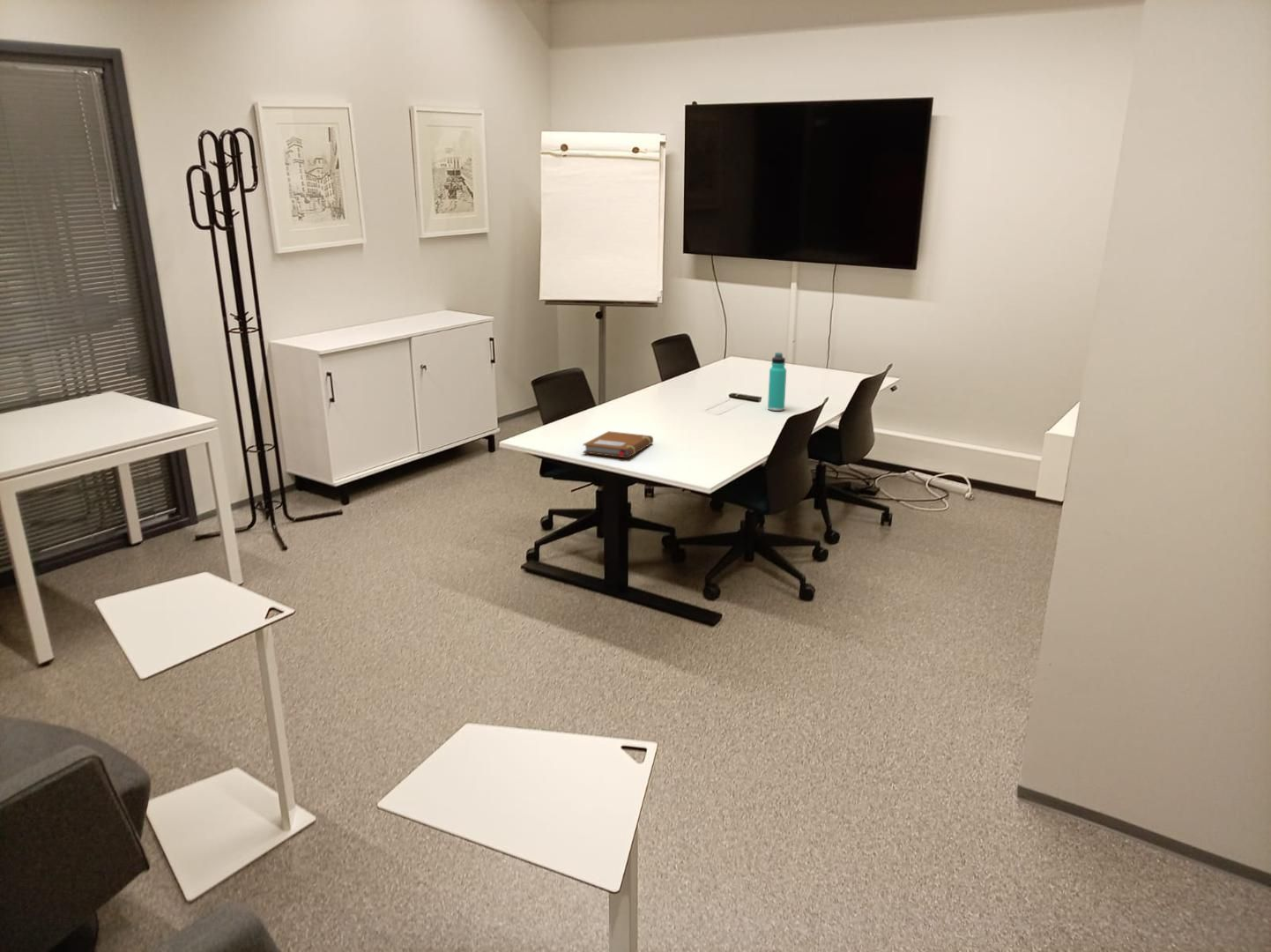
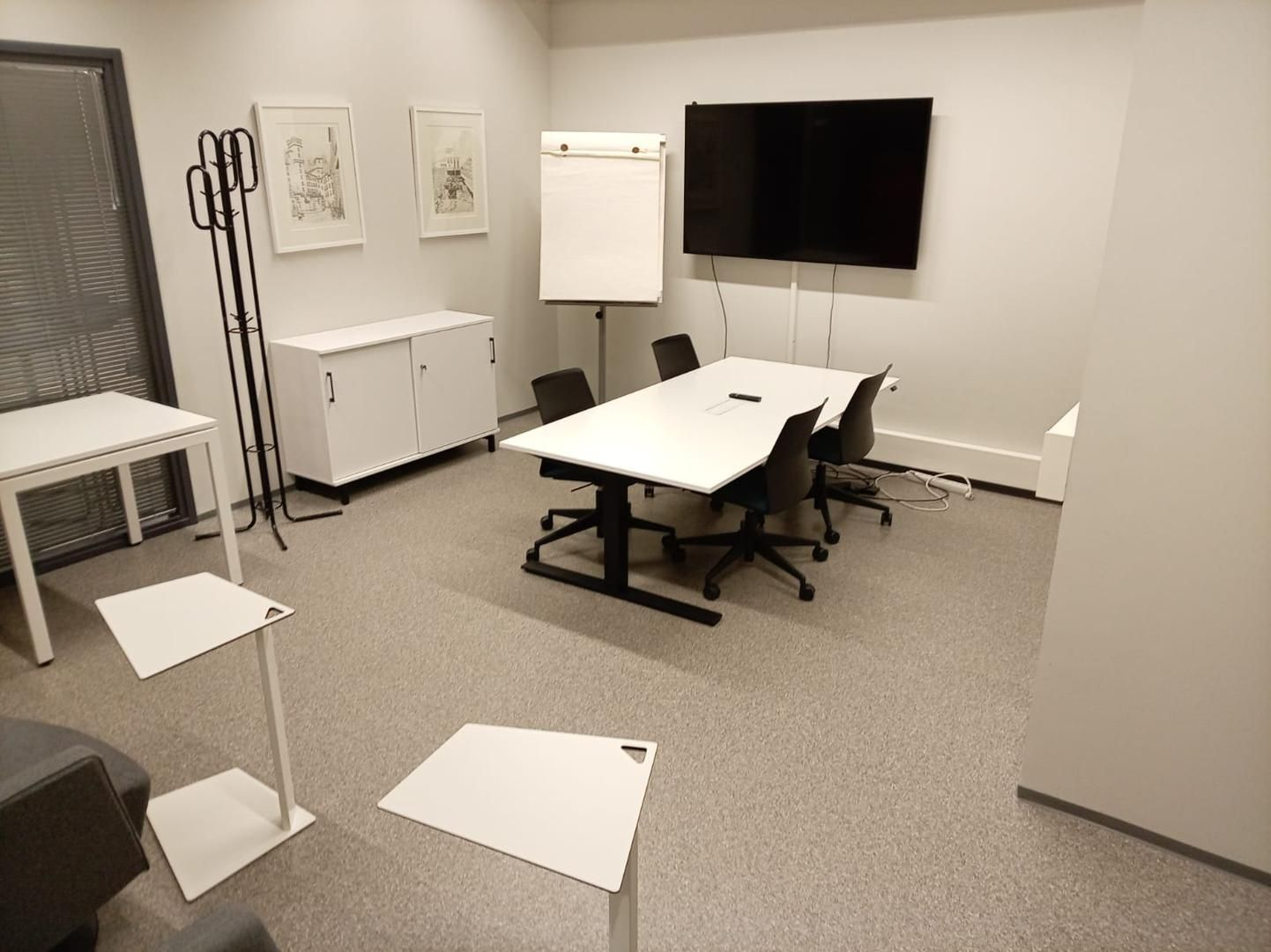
- notebook [582,430,654,458]
- thermos bottle [767,352,787,412]
